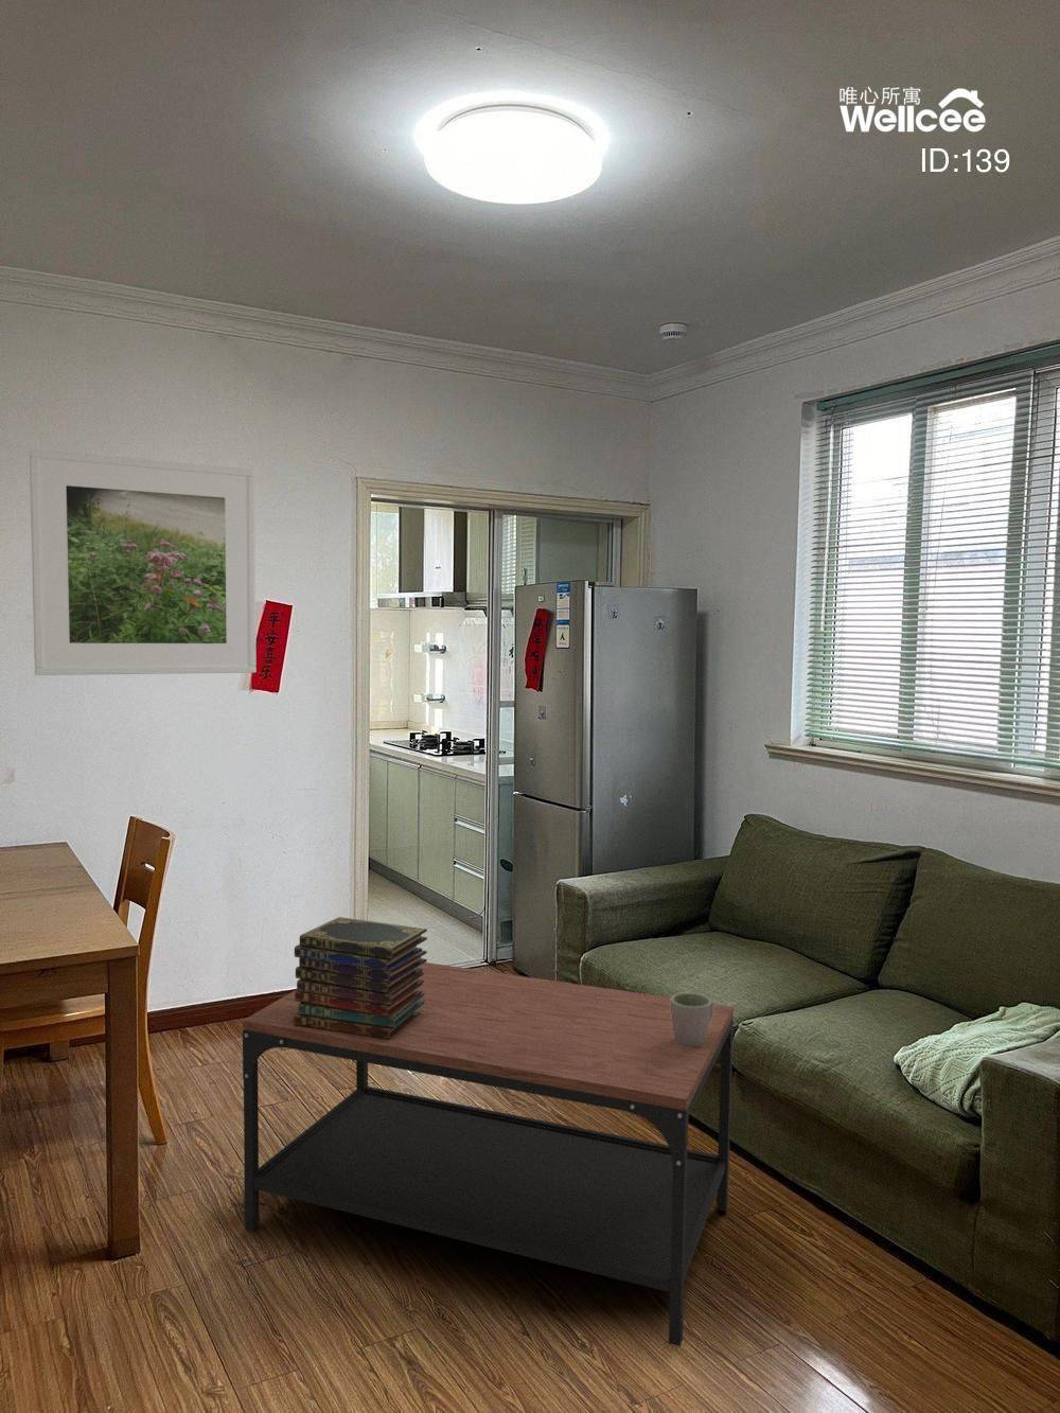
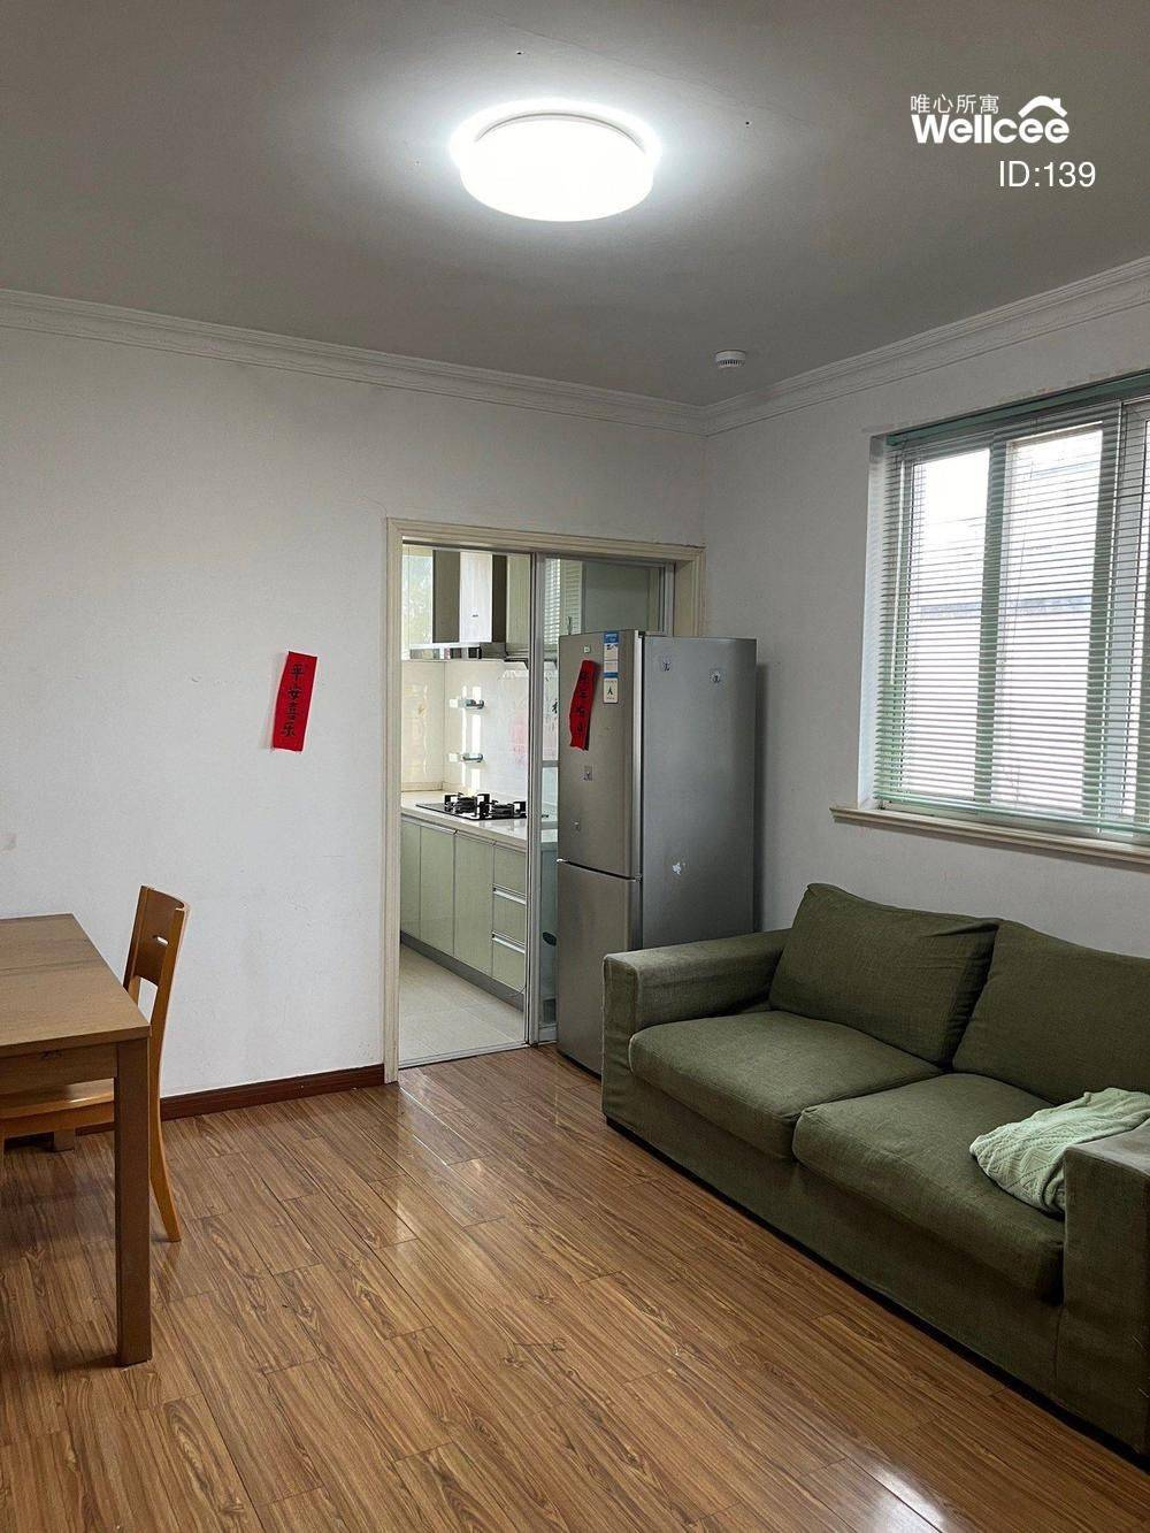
- mug [670,991,715,1048]
- coffee table [242,961,735,1347]
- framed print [29,449,257,676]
- book stack [294,916,429,1040]
